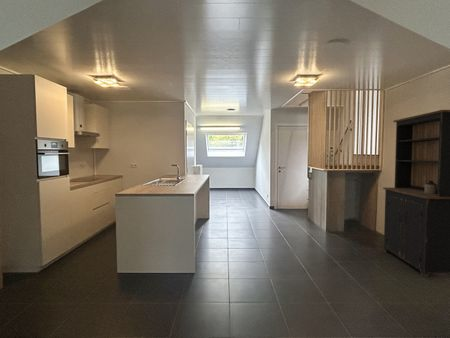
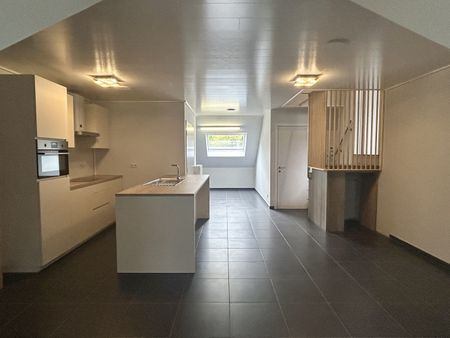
- bookshelf [382,109,450,278]
